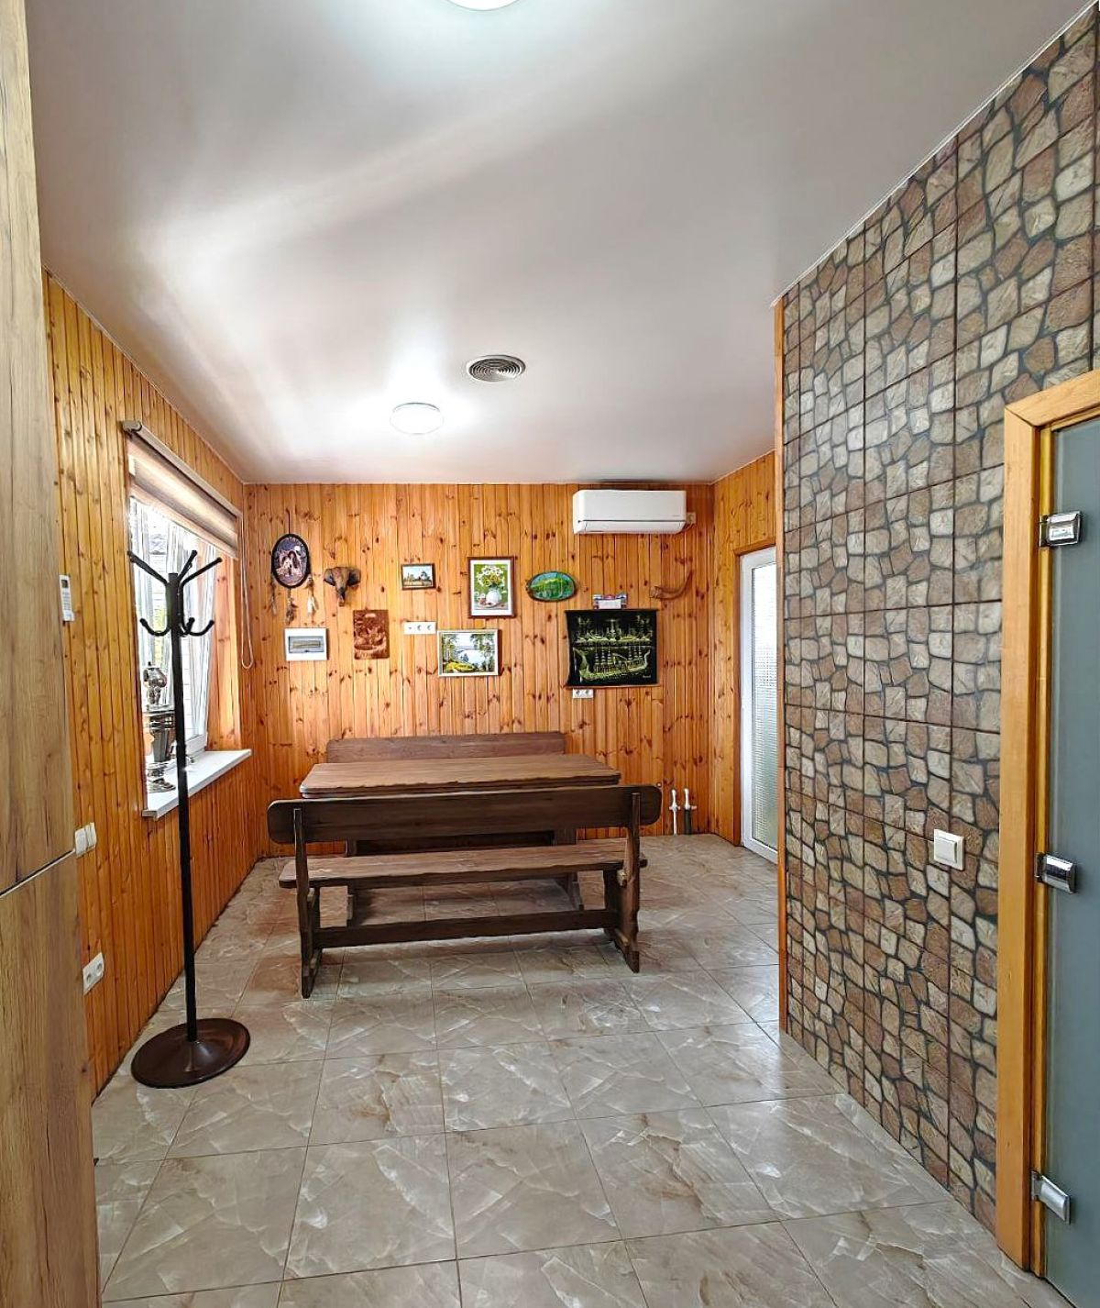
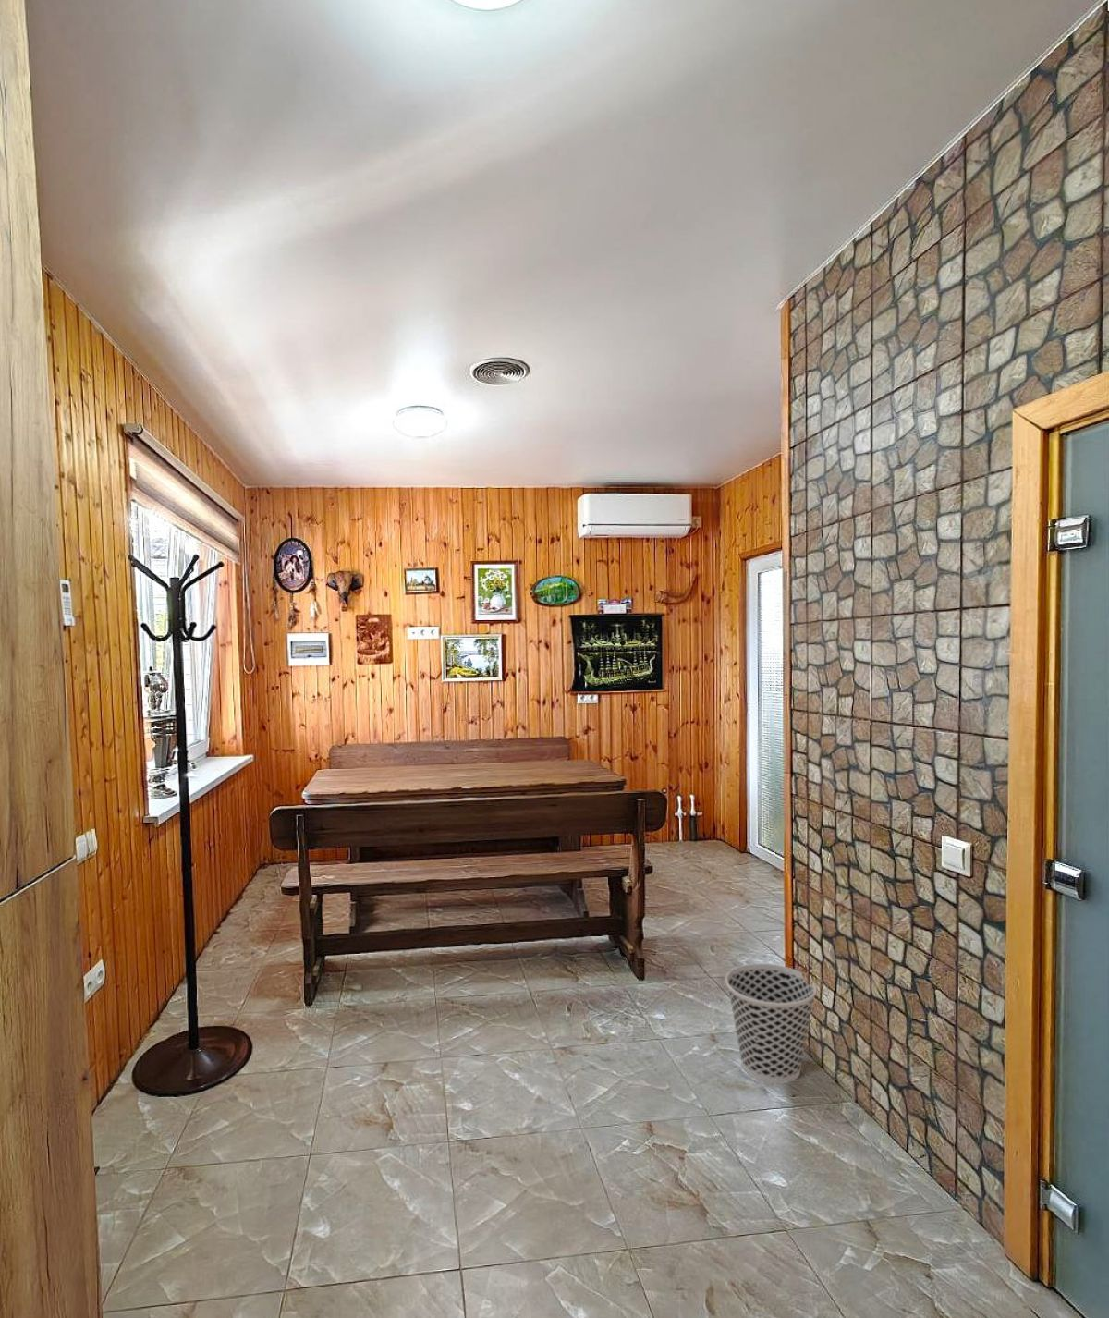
+ wastebasket [725,963,817,1084]
